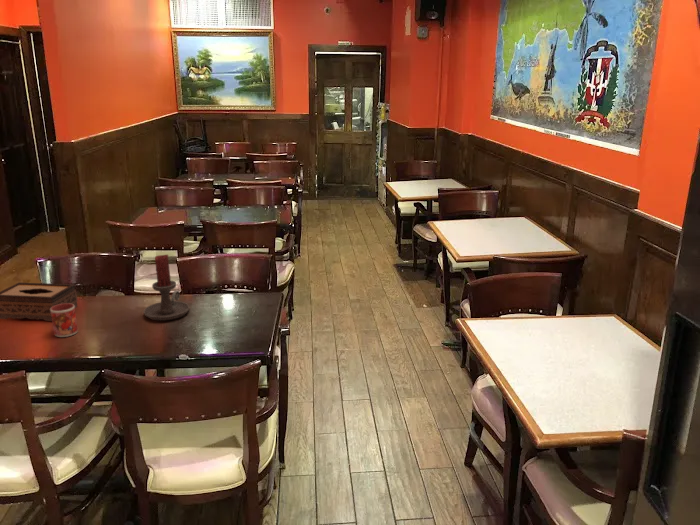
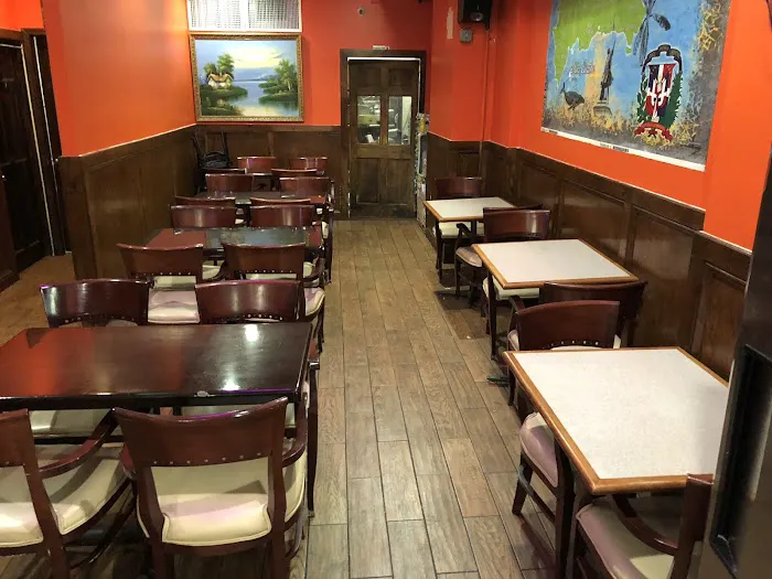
- candle holder [143,254,190,321]
- tissue box [0,282,79,322]
- mug [50,304,79,338]
